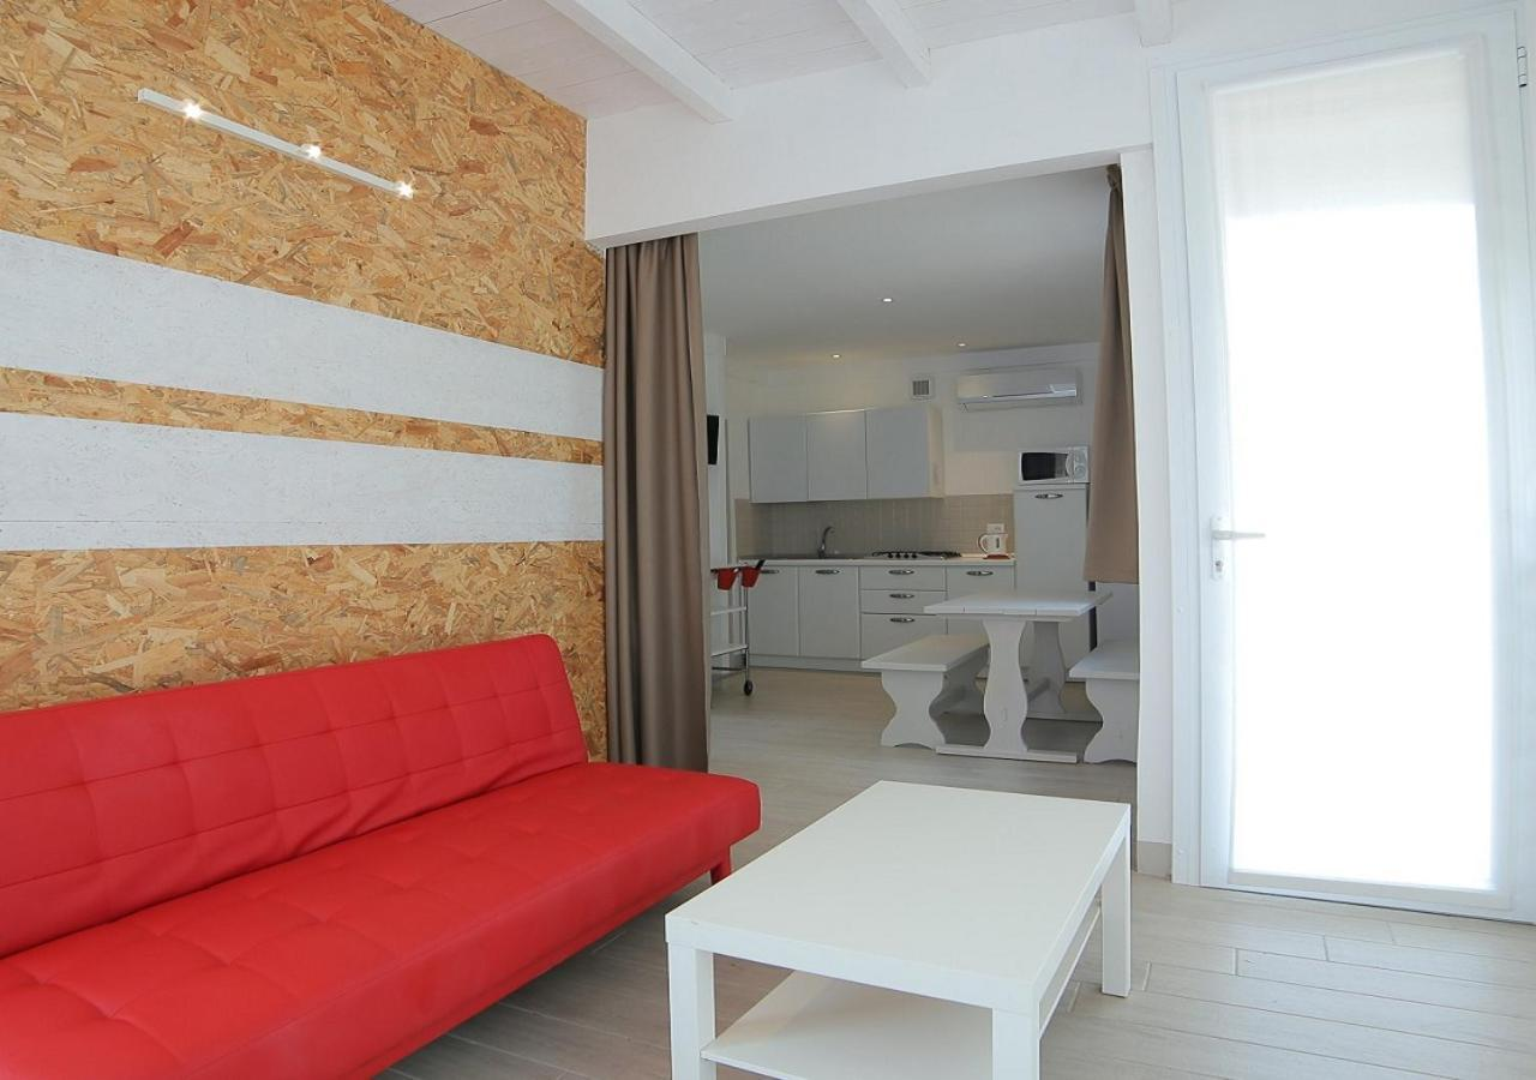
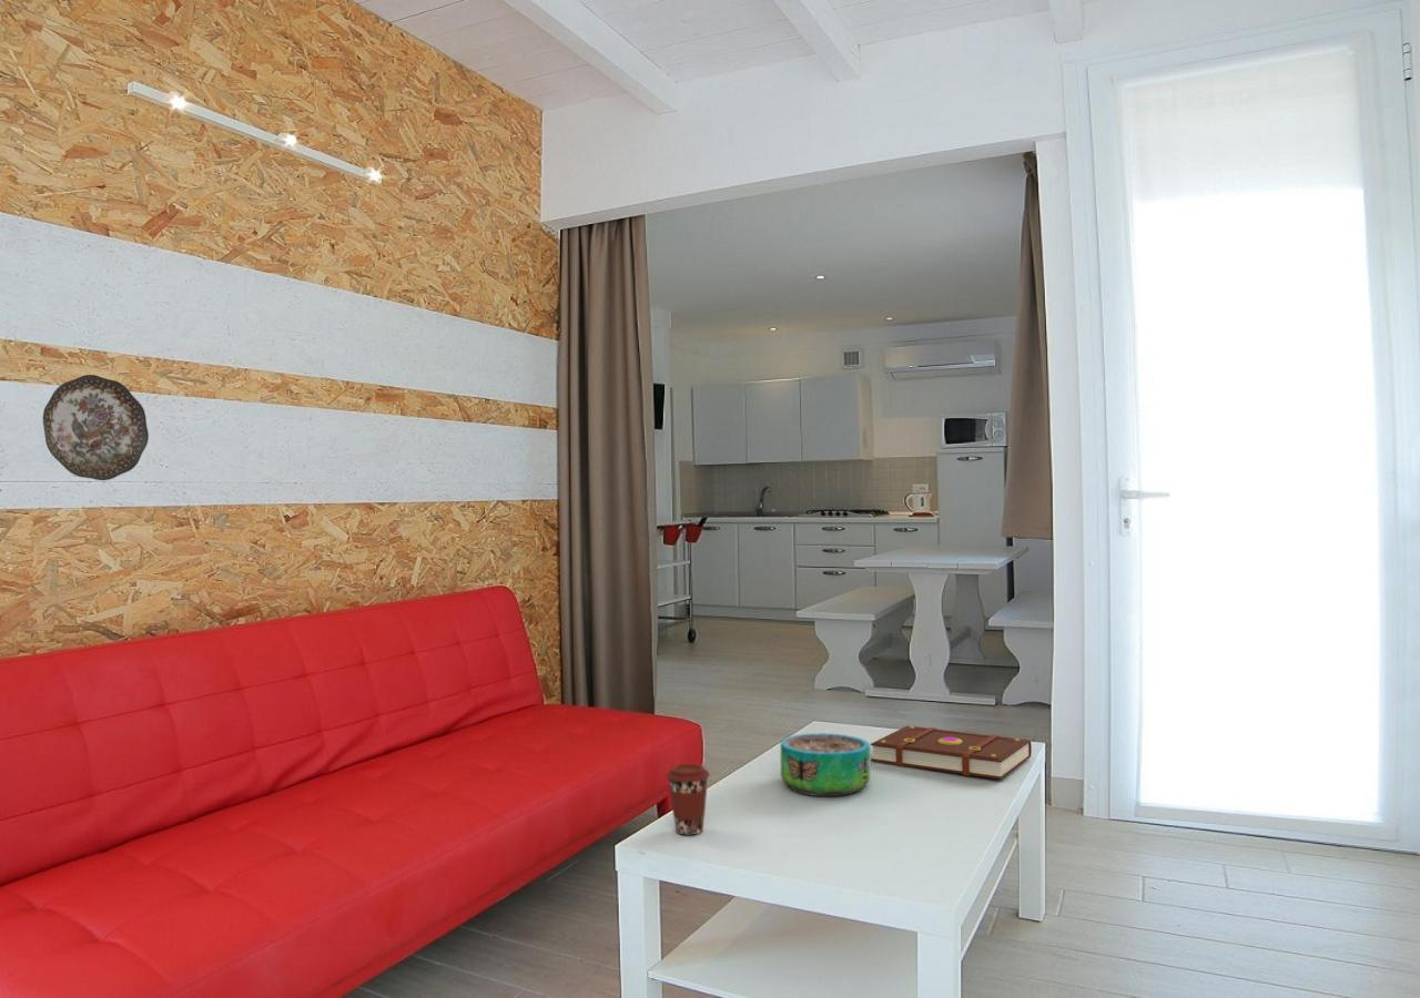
+ decorative bowl [780,732,871,797]
+ book [870,725,1033,781]
+ coffee cup [666,763,711,836]
+ decorative plate [42,374,150,481]
